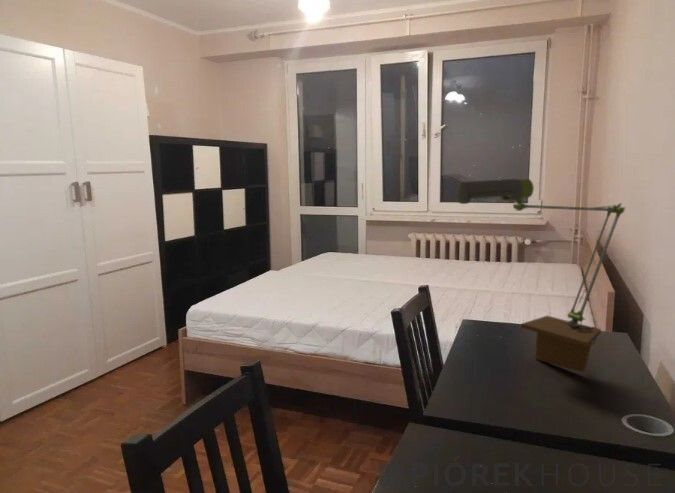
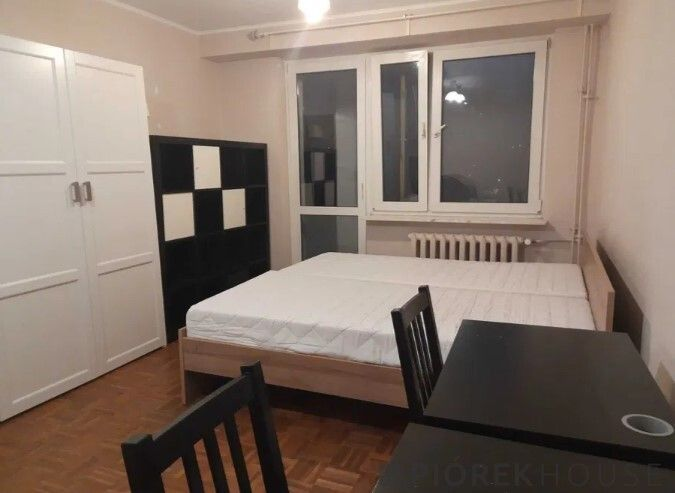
- desk lamp [454,177,626,373]
